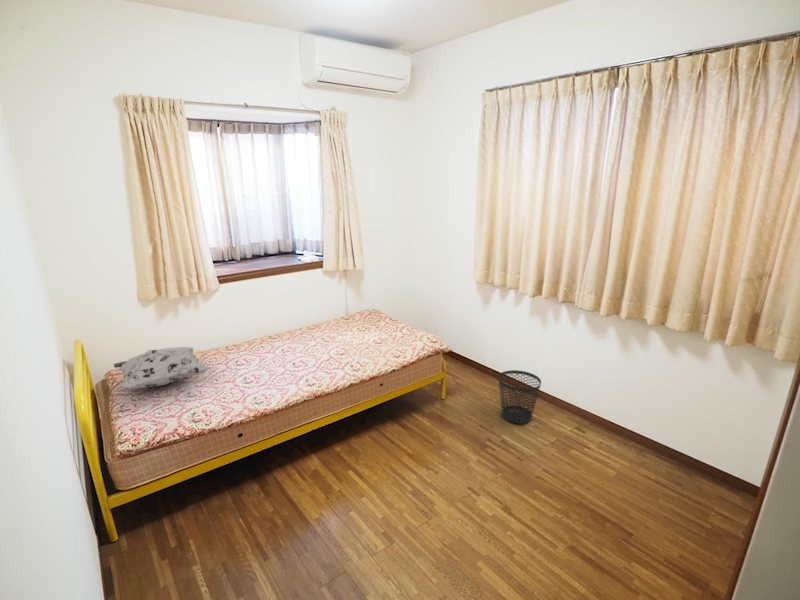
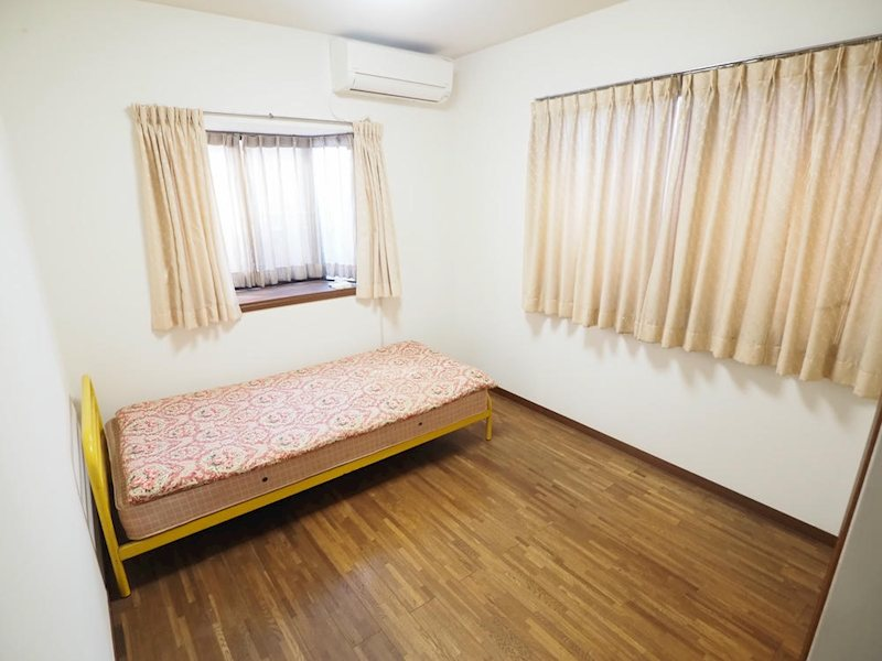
- decorative pillow [113,346,211,392]
- wastebasket [497,369,542,425]
